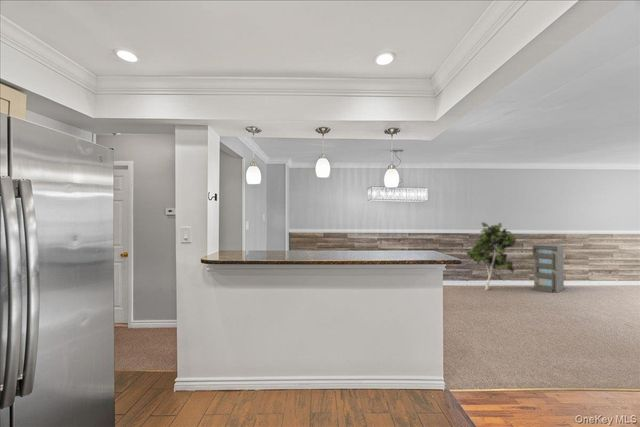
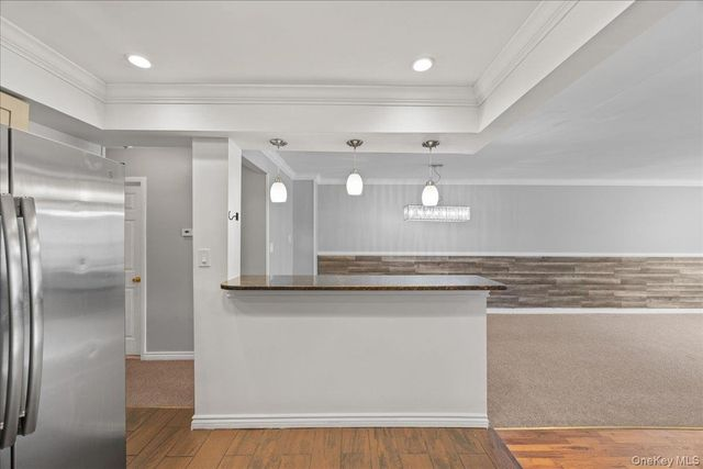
- storage cabinet [530,243,565,293]
- indoor plant [466,221,517,291]
